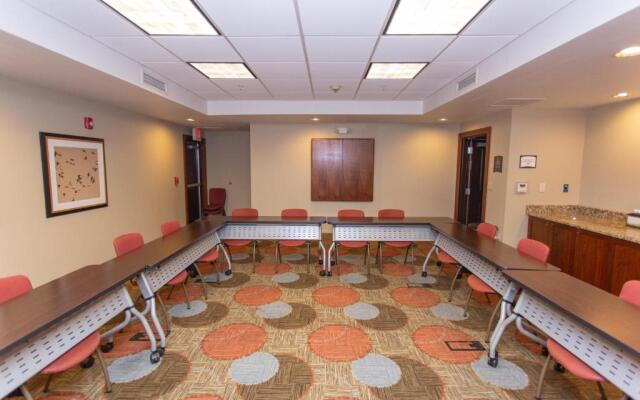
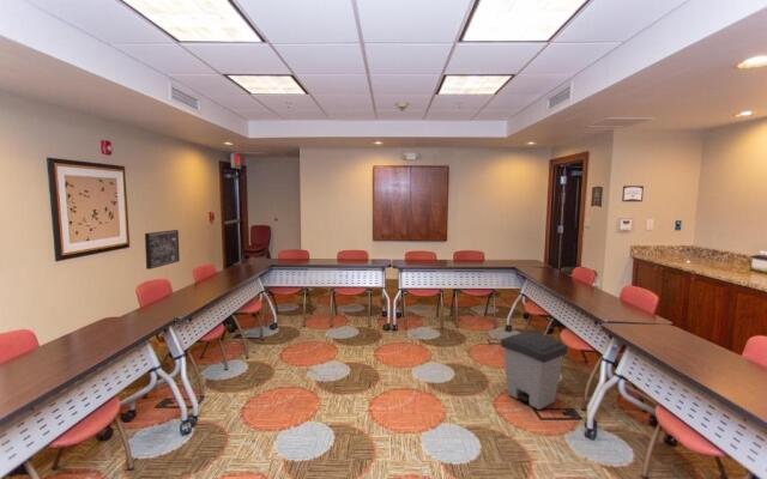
+ trash can [500,331,569,411]
+ wall art [144,229,181,271]
